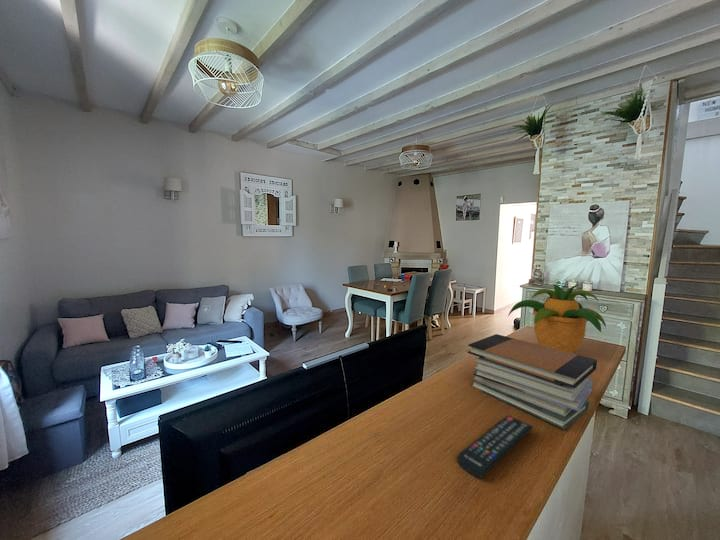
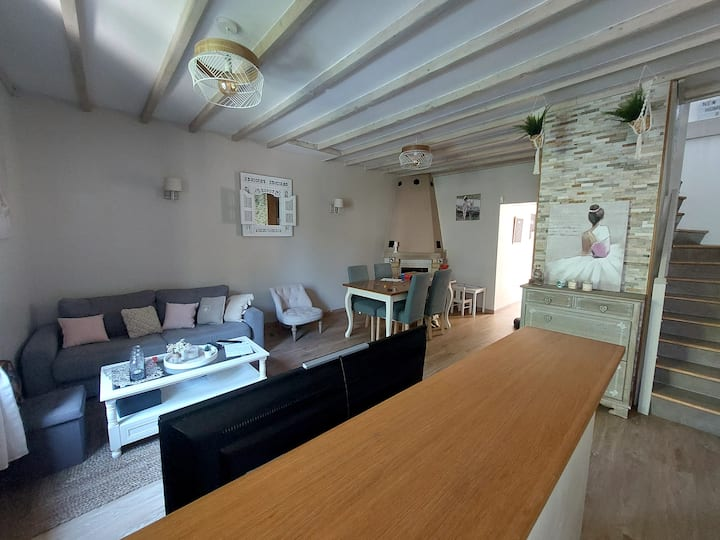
- book stack [467,333,598,430]
- potted plant [507,283,607,354]
- remote control [456,415,534,479]
